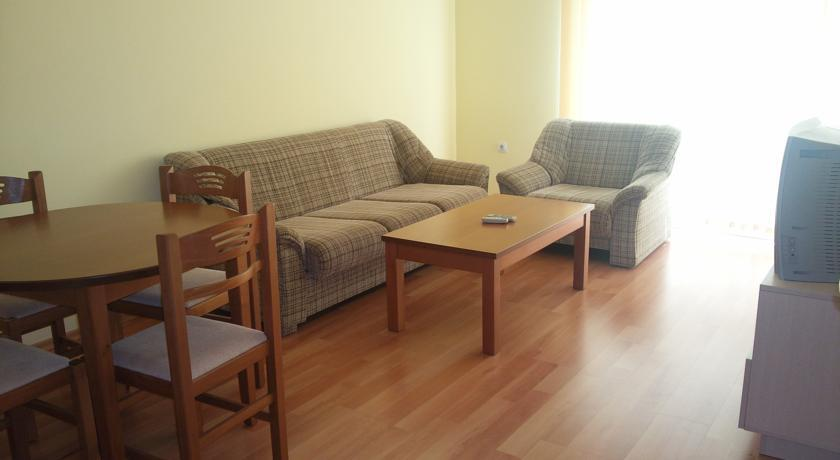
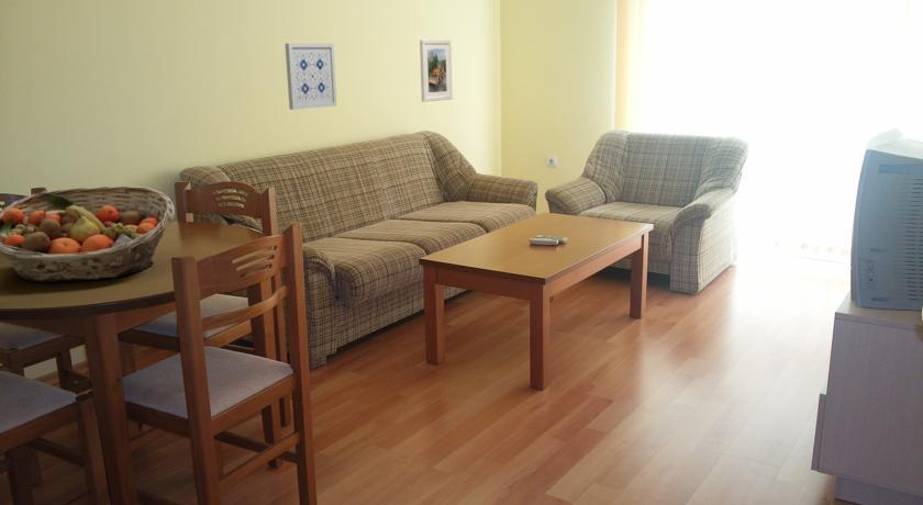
+ fruit basket [0,184,176,283]
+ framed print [419,38,454,103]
+ wall art [283,43,338,111]
